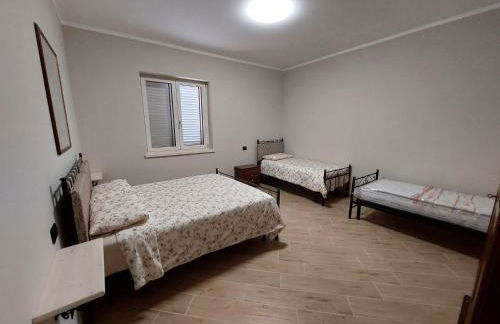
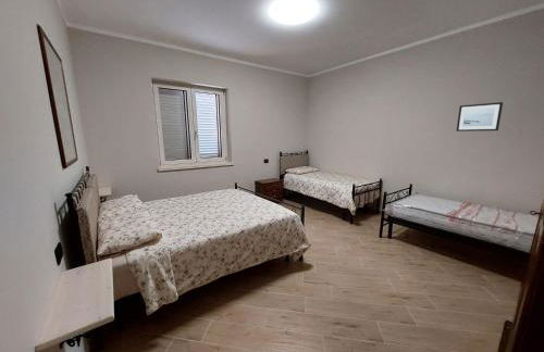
+ wall art [456,101,504,133]
